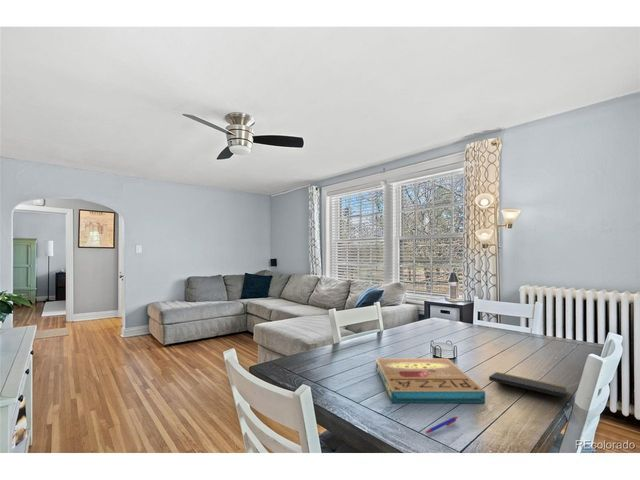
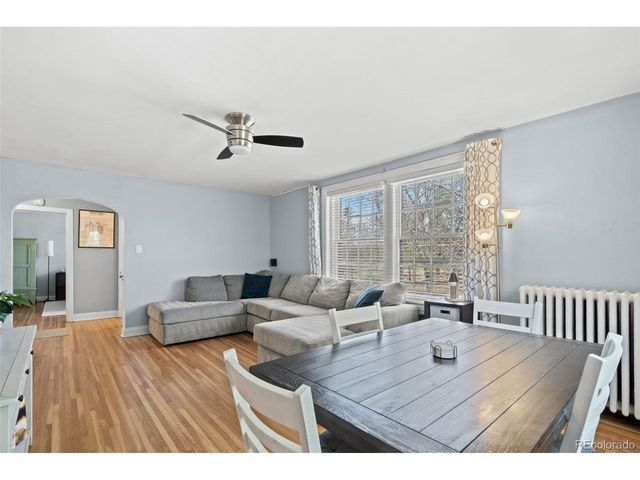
- pizza box [375,357,486,404]
- pen [424,416,458,434]
- notepad [488,371,570,409]
